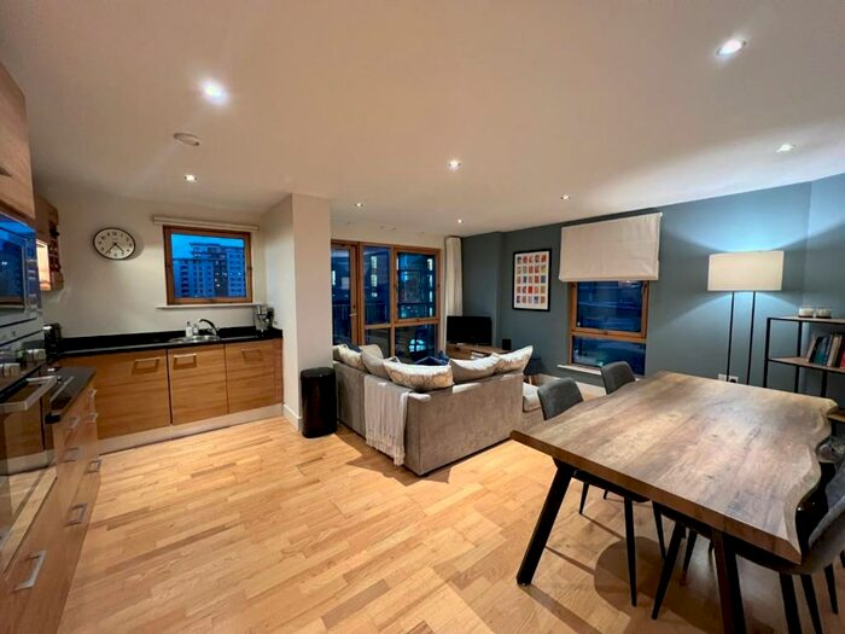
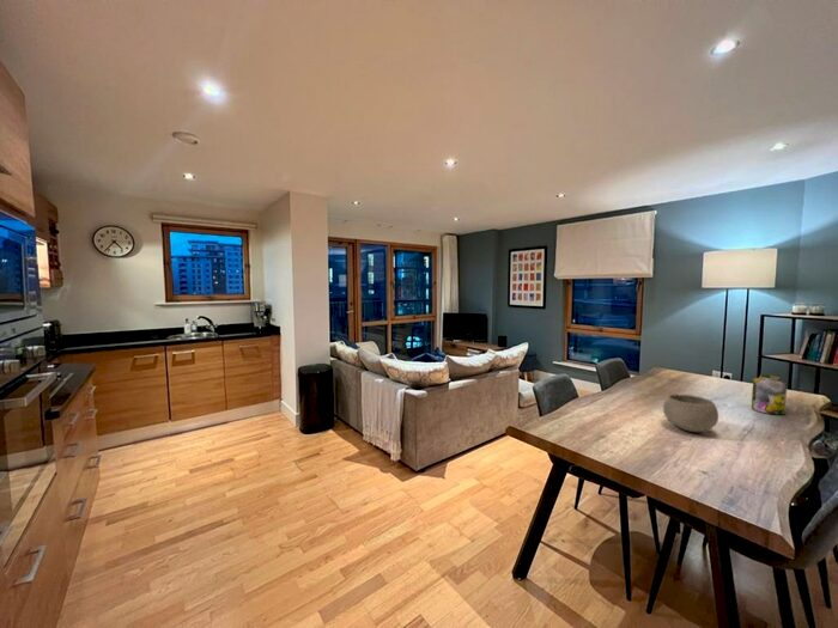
+ jar [751,374,788,416]
+ bowl [662,392,719,433]
